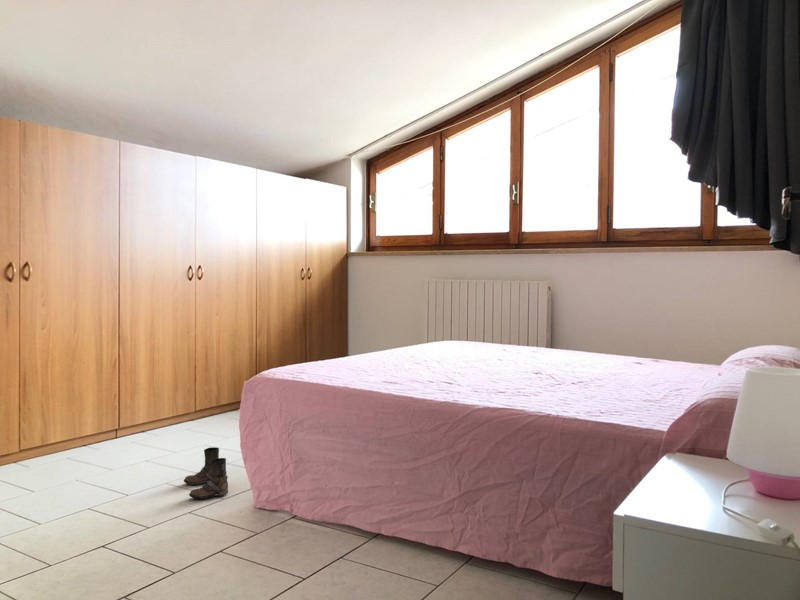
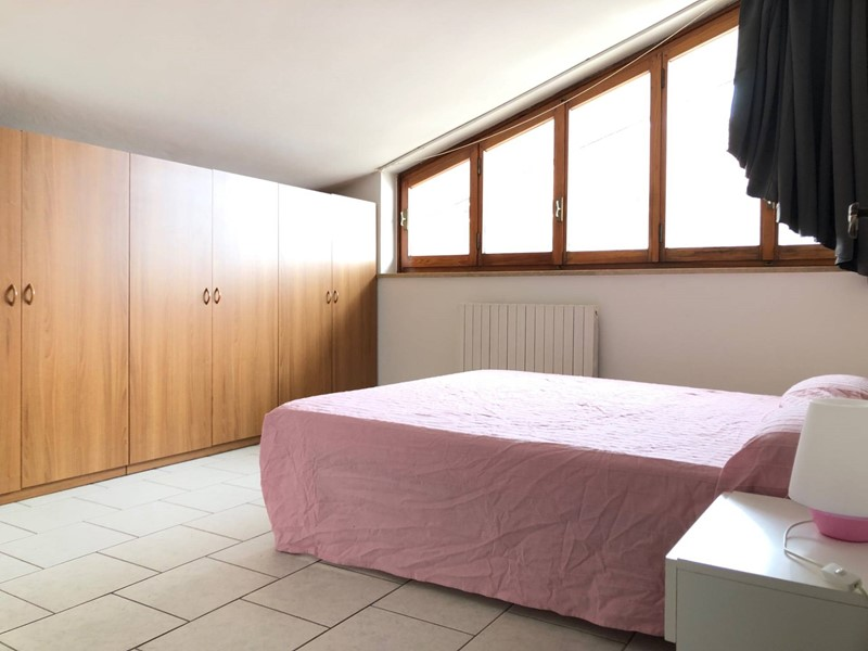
- boots [183,446,229,500]
